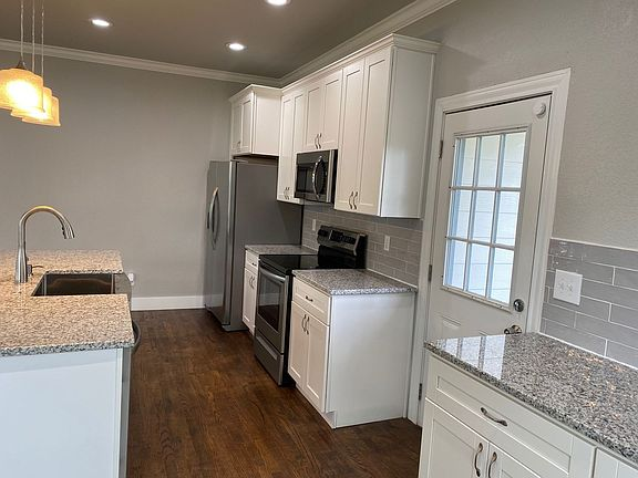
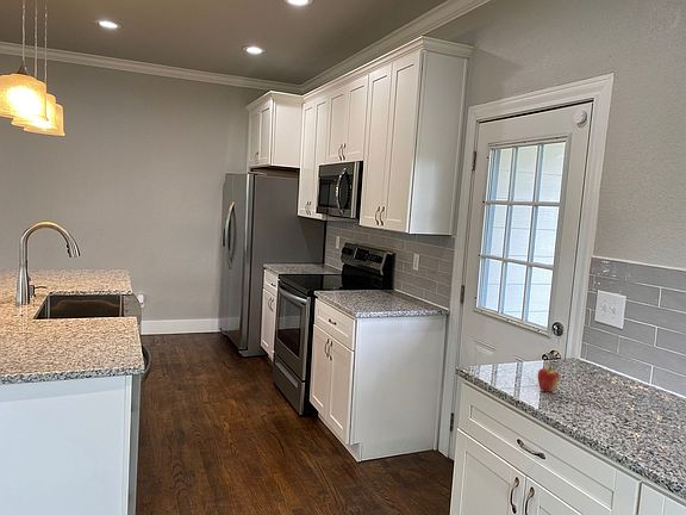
+ fruit [537,364,561,392]
